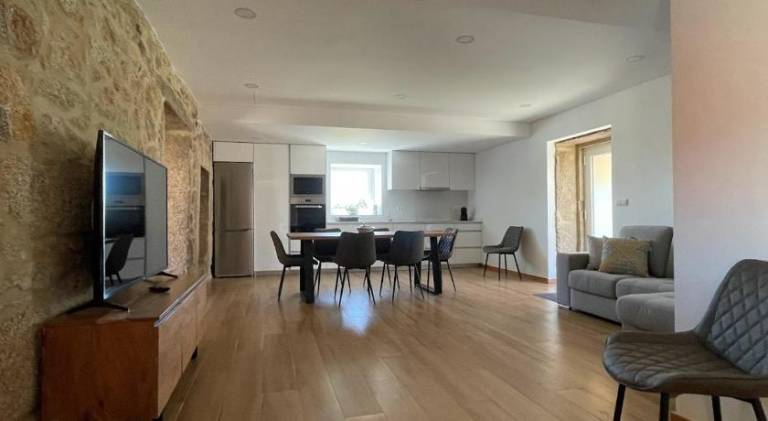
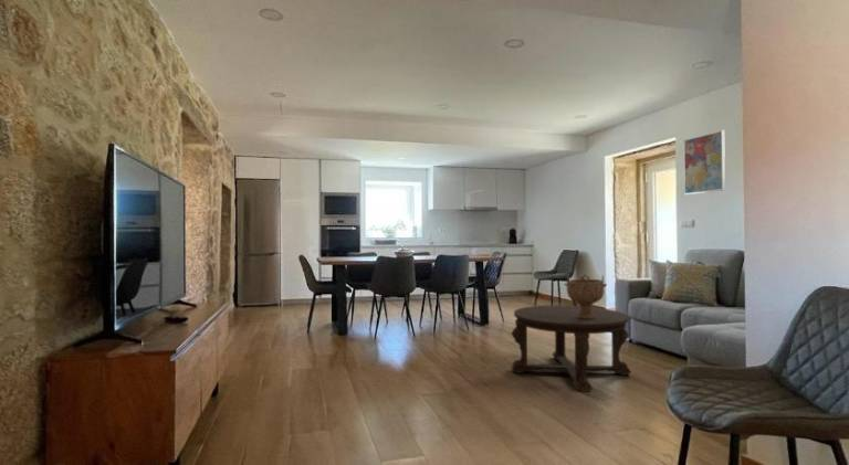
+ decorative bowl [564,273,608,319]
+ coffee table [510,304,632,393]
+ wall art [683,129,726,195]
